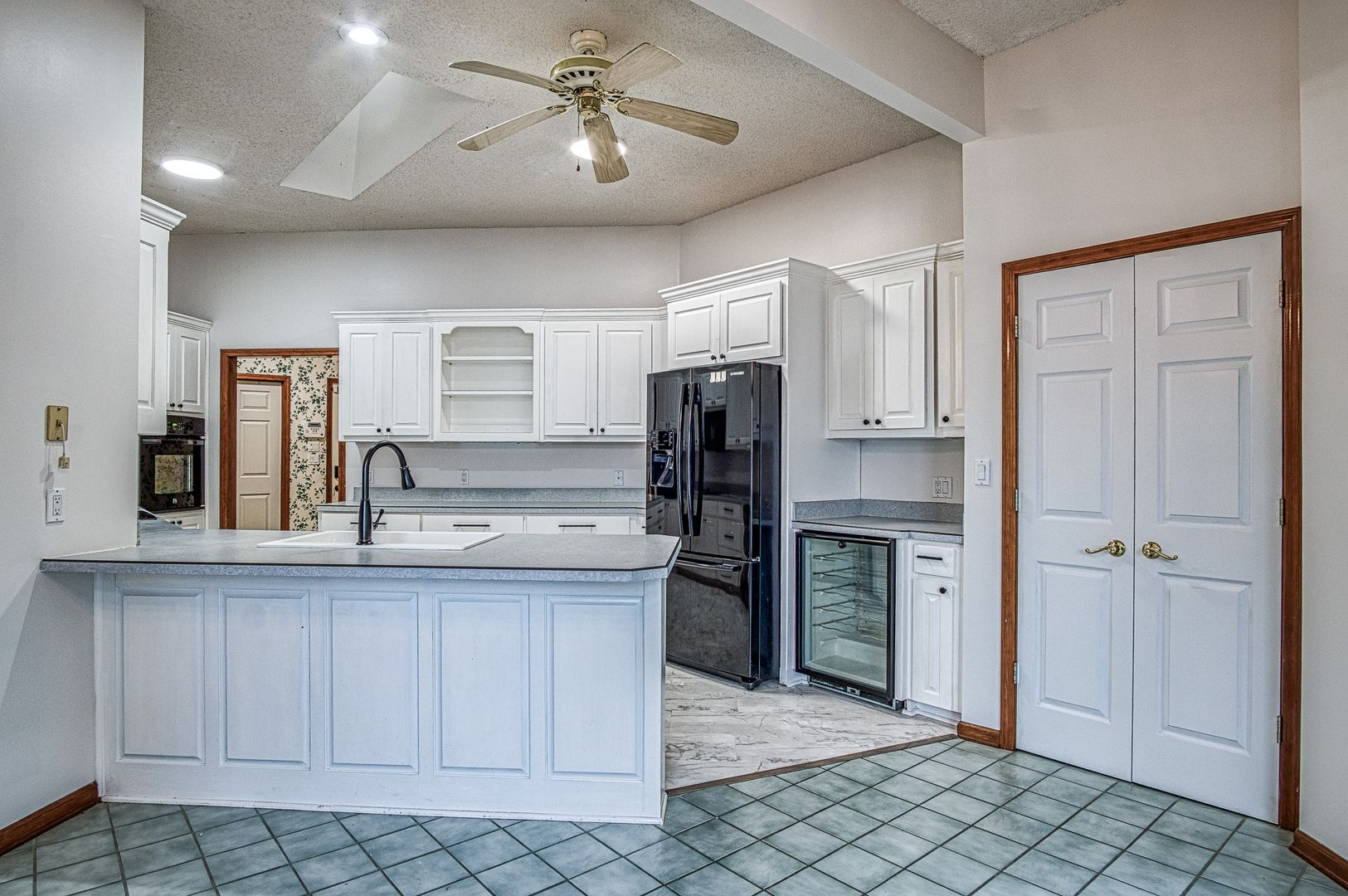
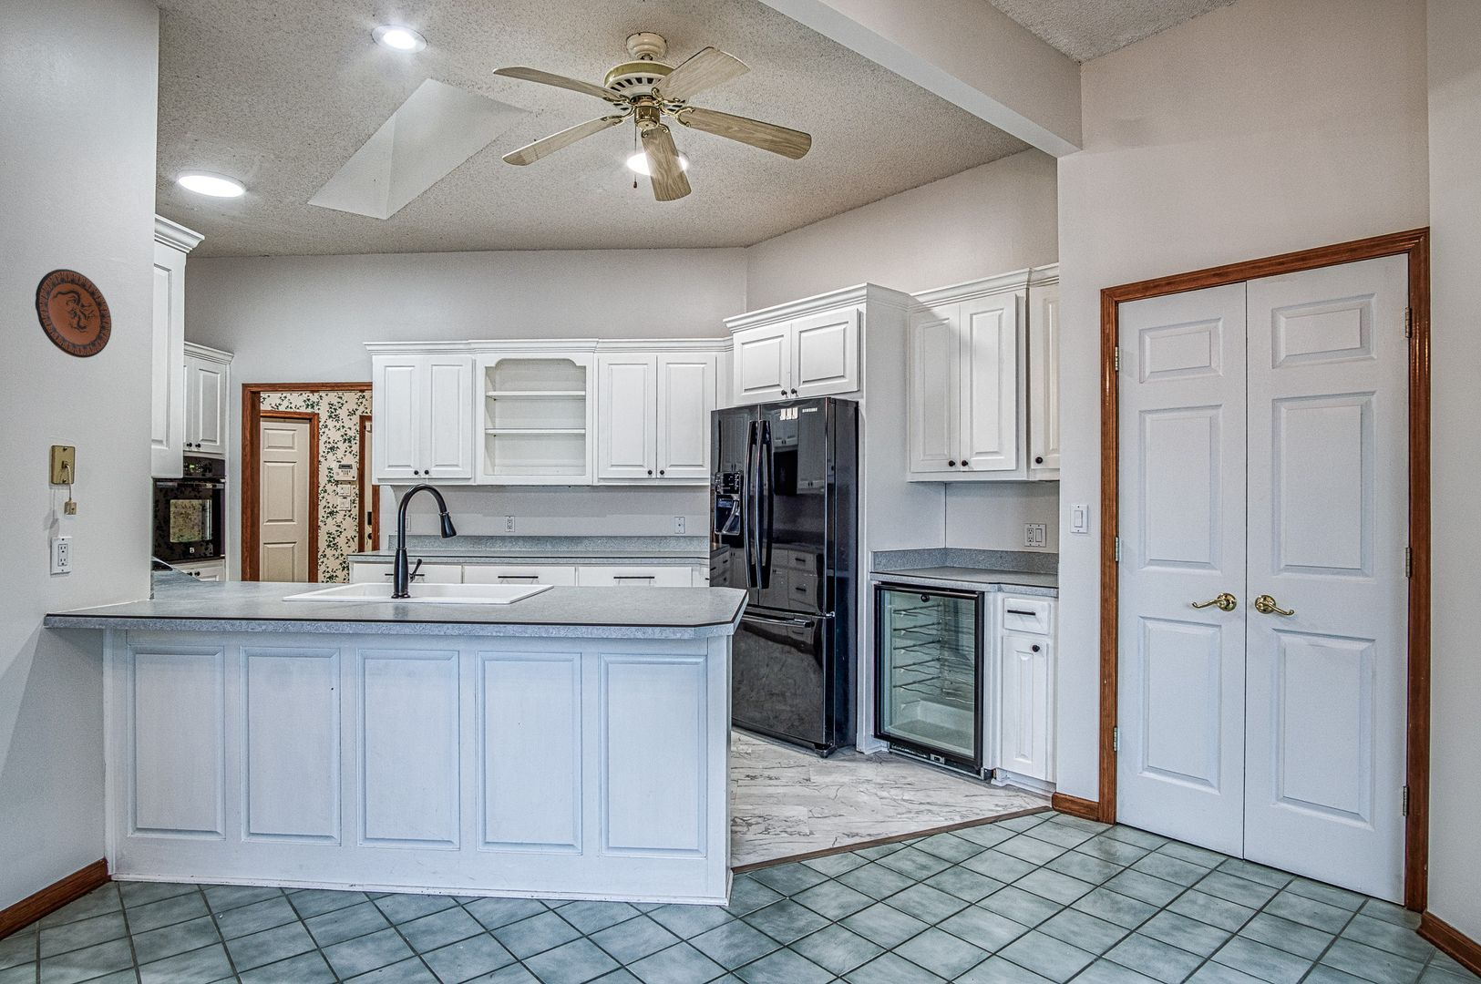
+ decorative plate [35,268,112,359]
